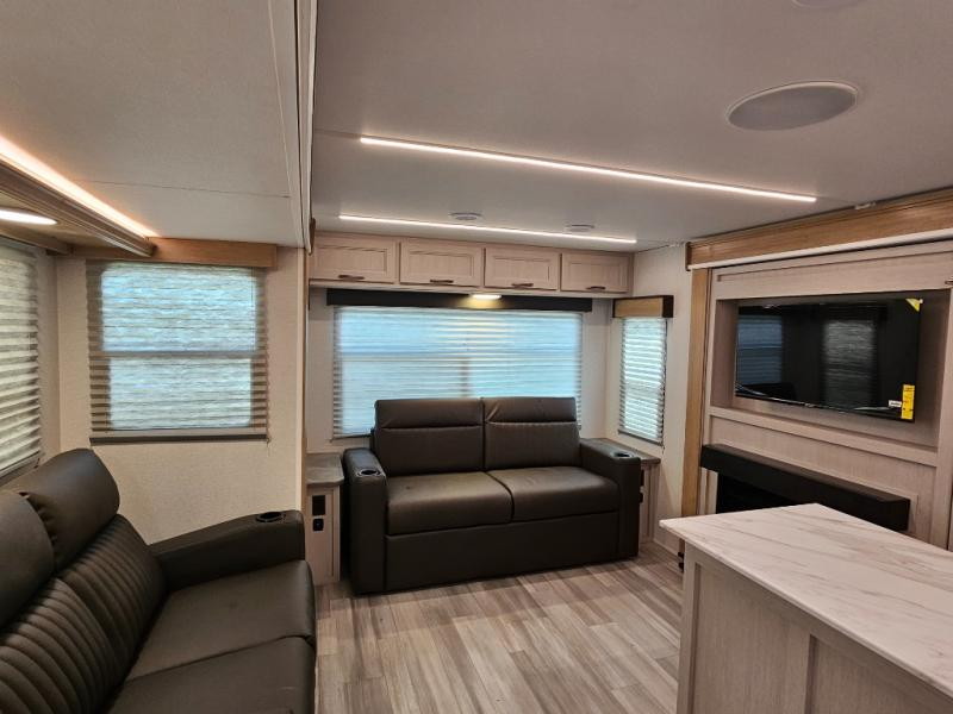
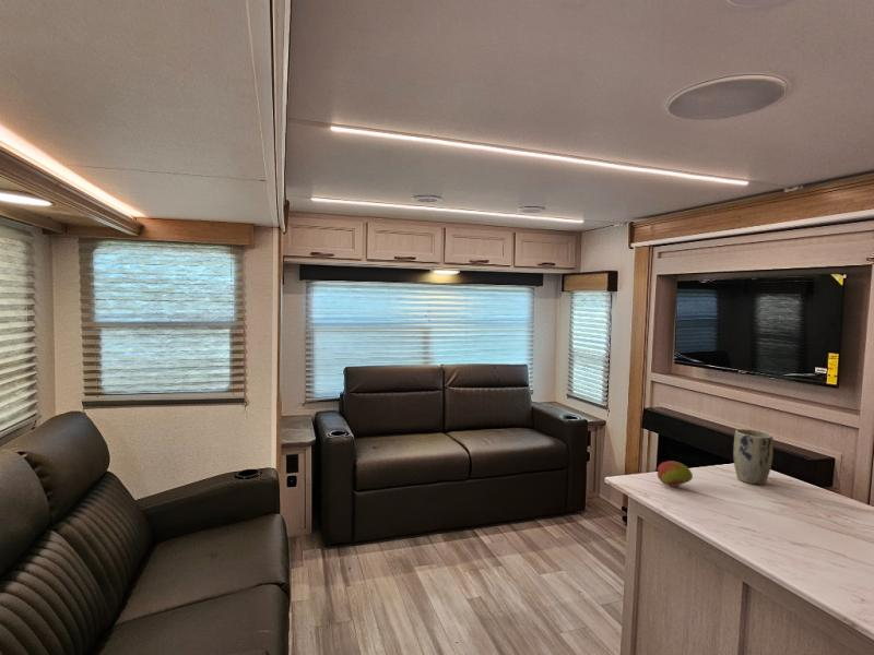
+ fruit [653,460,694,487]
+ plant pot [732,428,775,486]
